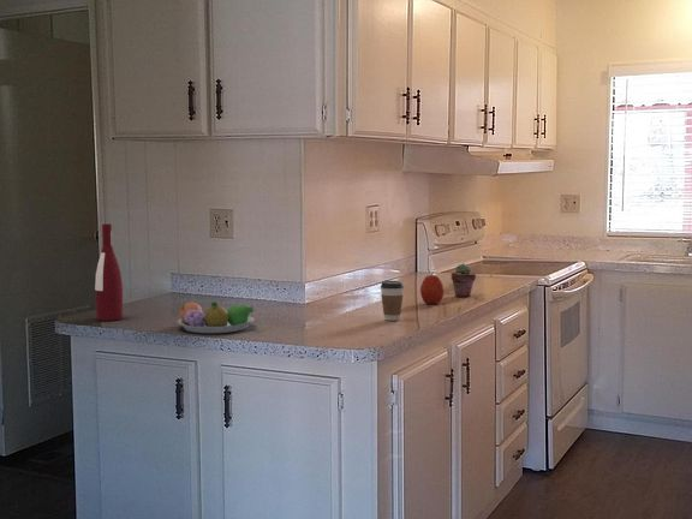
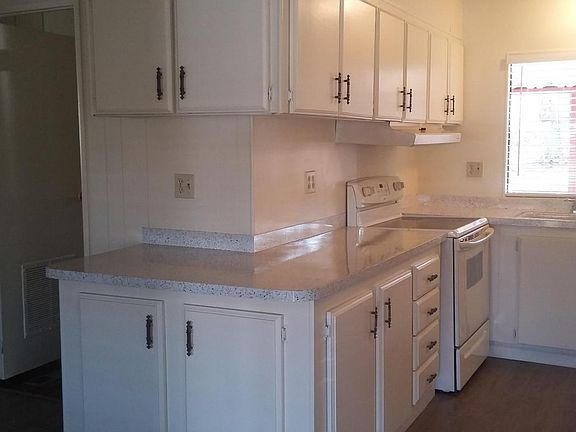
- potted succulent [451,262,477,298]
- apple [419,274,445,305]
- fruit bowl [177,300,256,334]
- alcohol [94,223,124,322]
- coffee cup [380,280,405,322]
